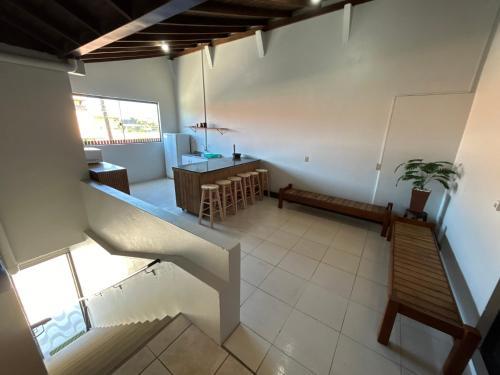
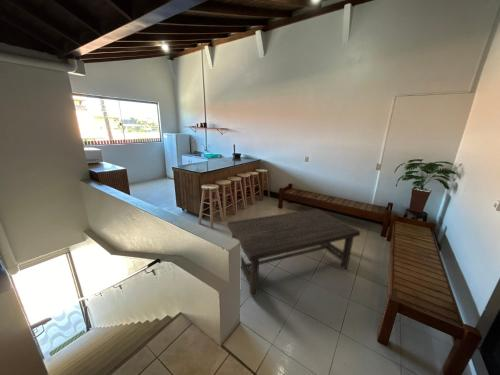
+ coffee table [226,208,361,298]
